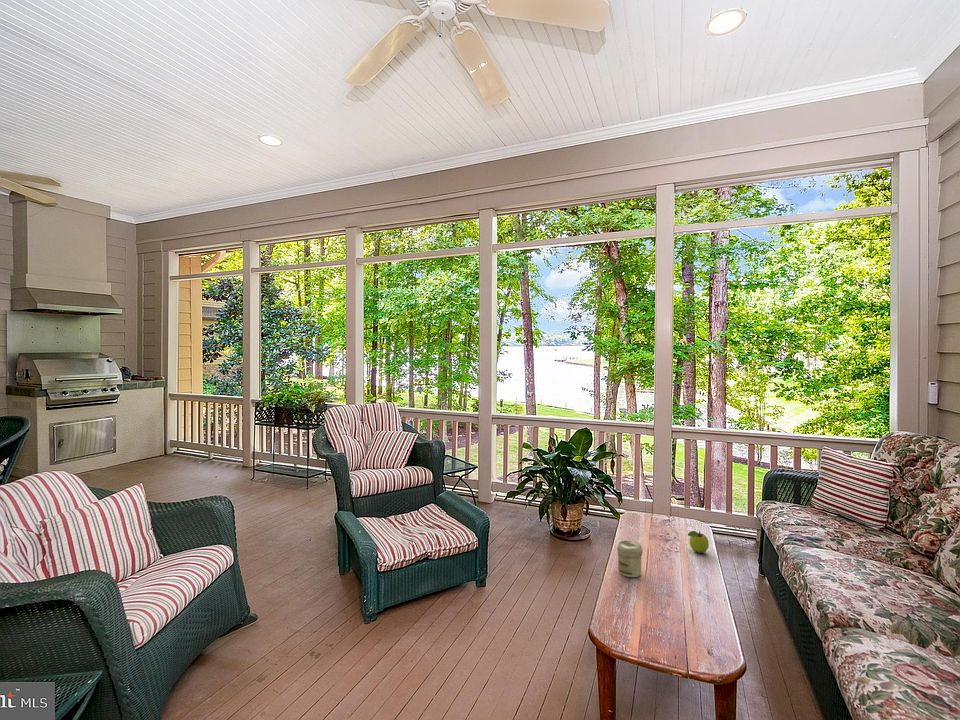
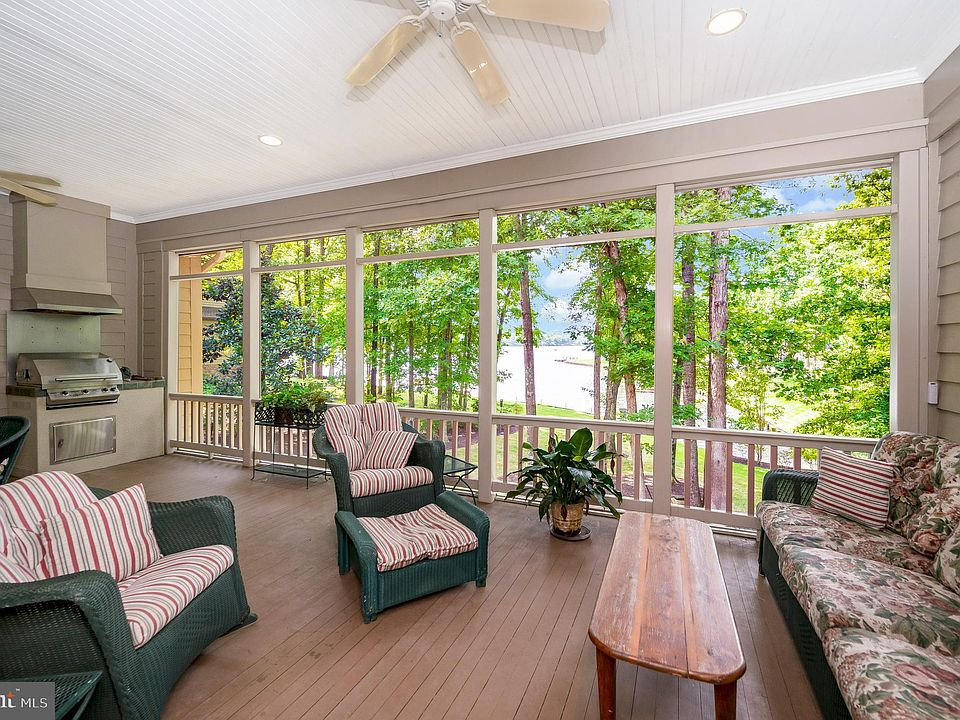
- fruit [687,530,710,554]
- jar [616,540,644,578]
